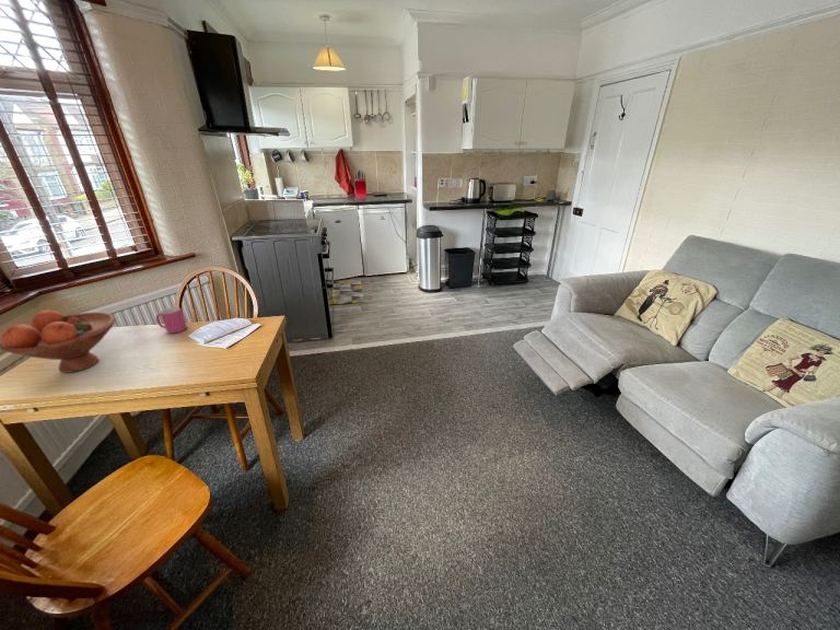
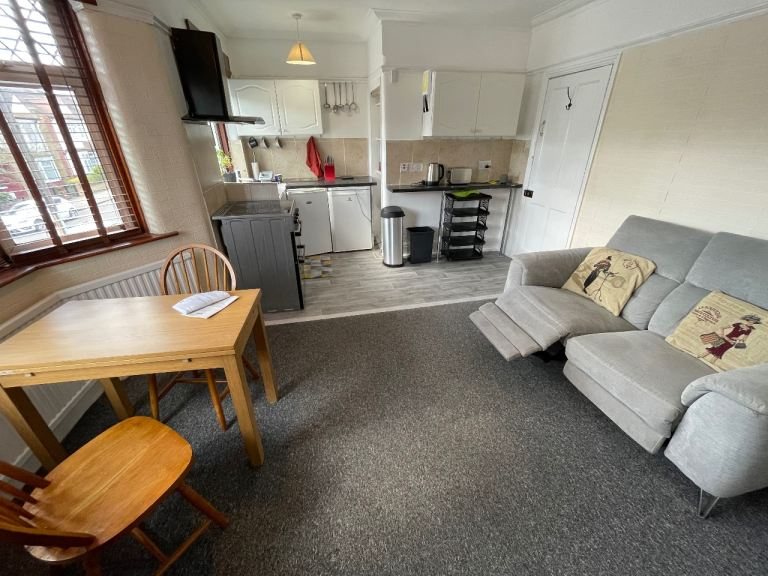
- fruit bowl [0,310,117,374]
- mug [155,306,188,335]
